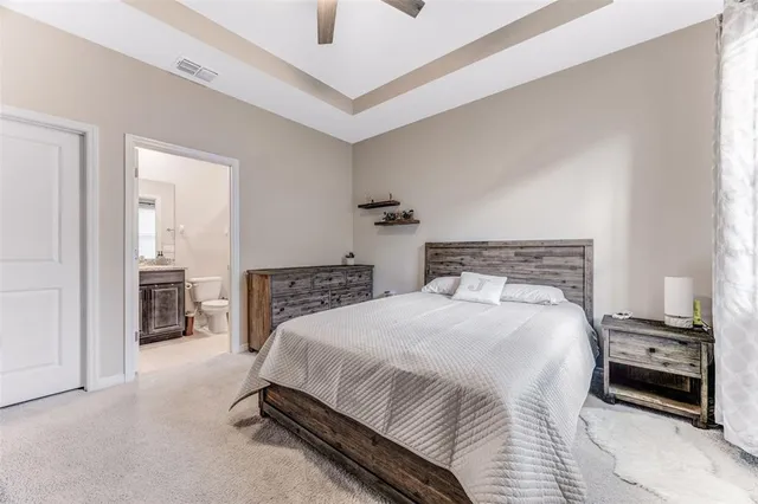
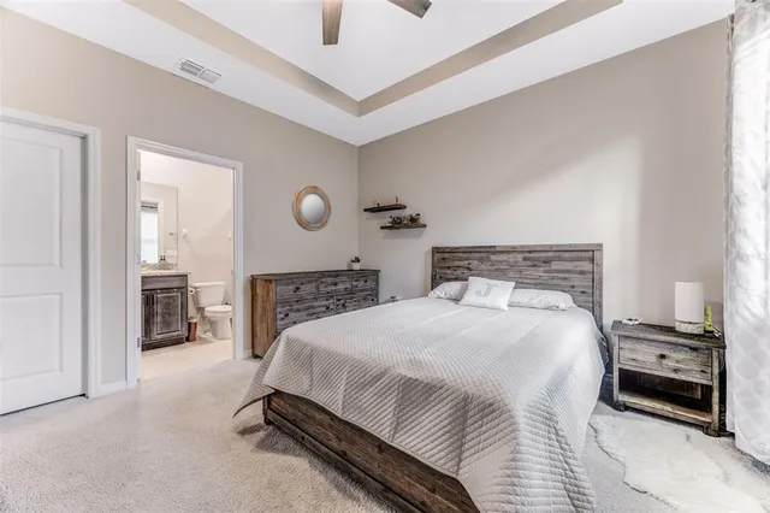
+ home mirror [290,184,332,232]
